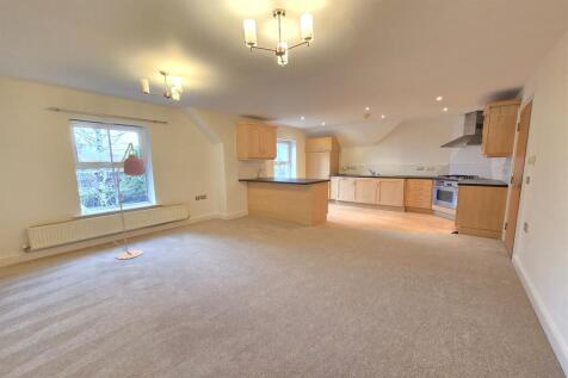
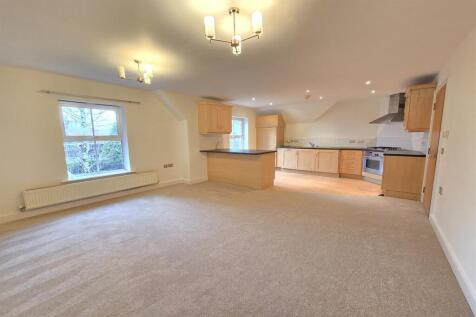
- floor lamp [113,141,147,260]
